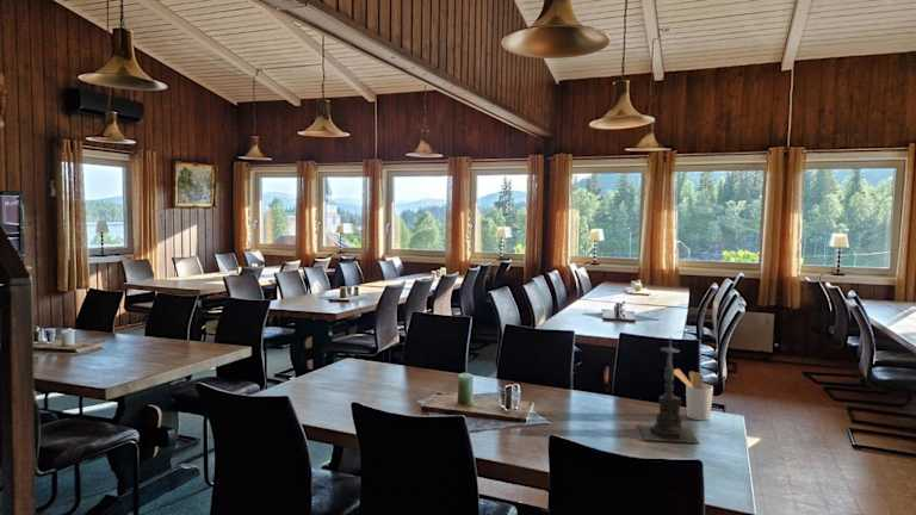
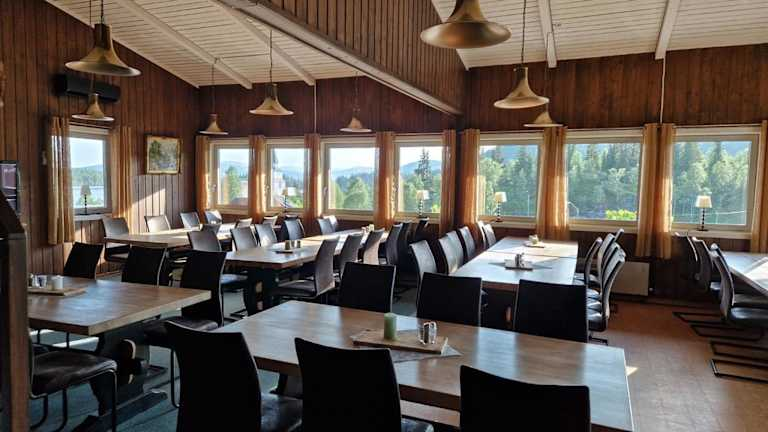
- candle holder [637,334,700,445]
- utensil holder [674,367,714,422]
